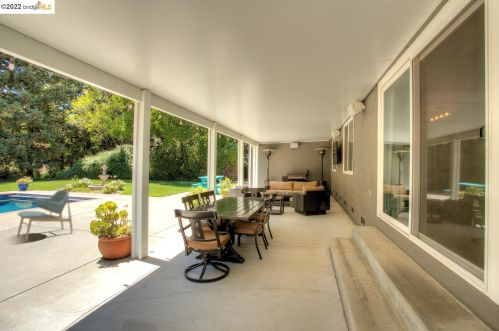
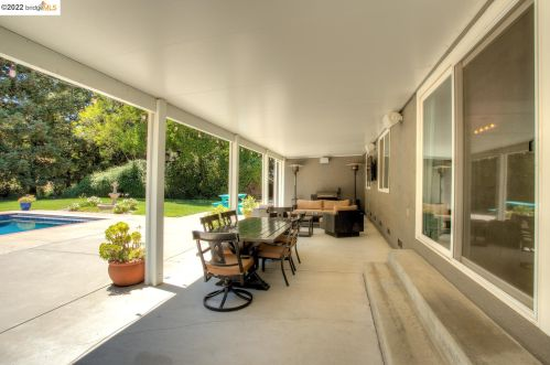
- lounge chair [16,189,74,242]
